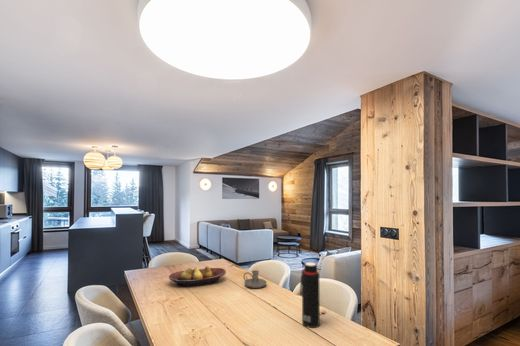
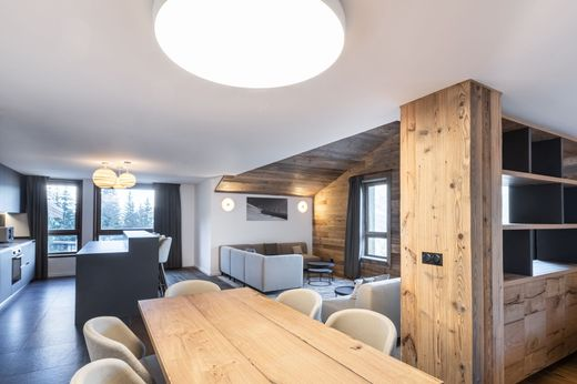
- water bottle [299,261,321,329]
- fruit bowl [168,265,227,287]
- candle holder [243,269,267,289]
